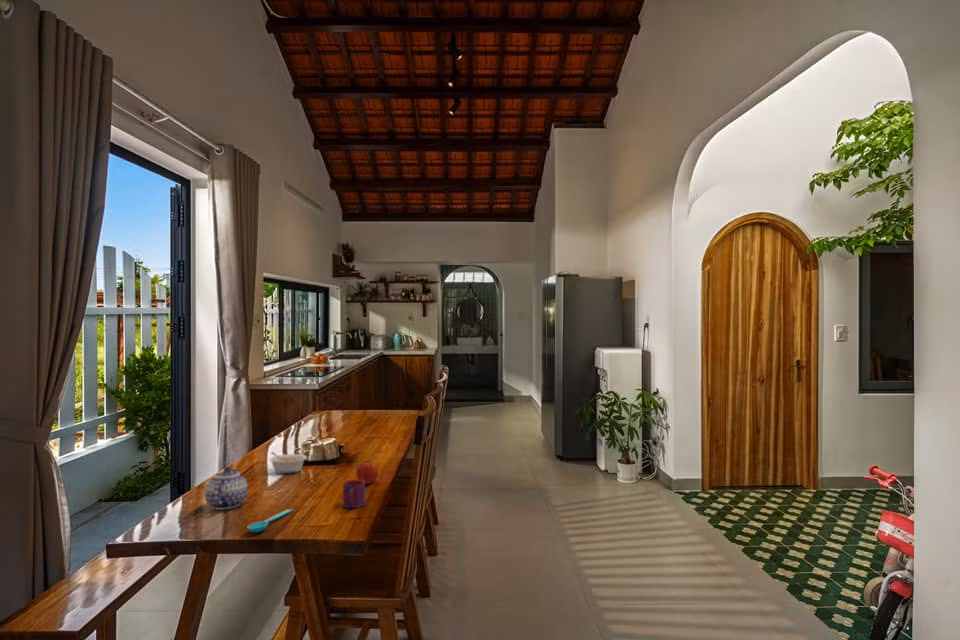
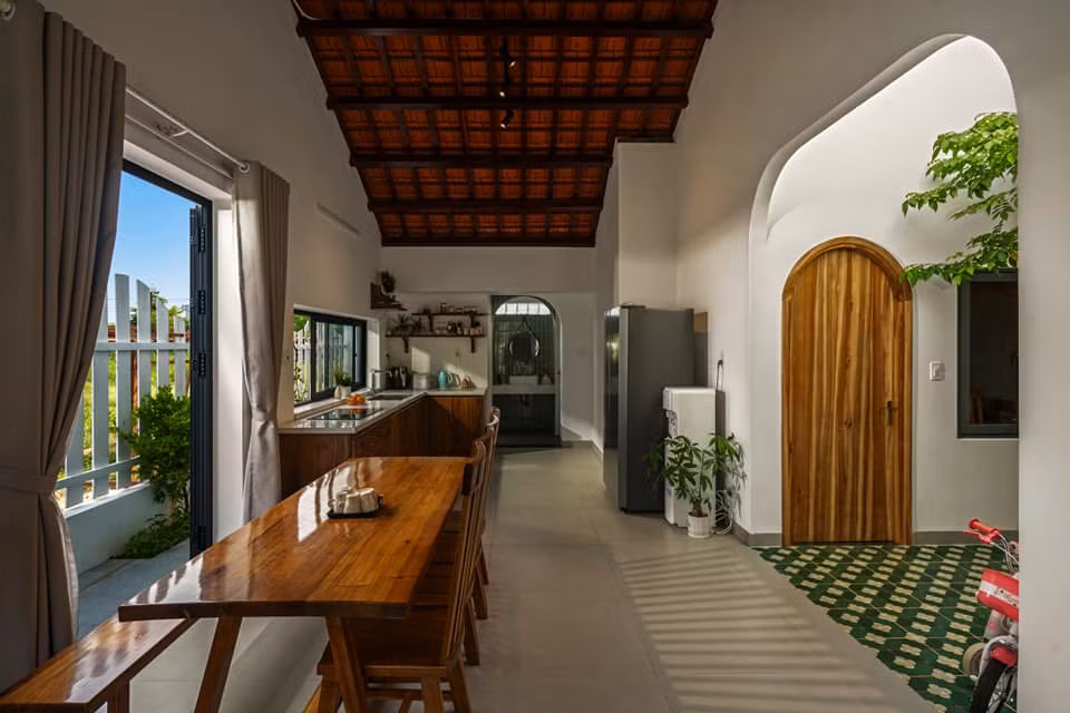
- teapot [204,466,248,511]
- fruit [355,459,380,485]
- legume [268,451,308,475]
- spoon [247,508,294,533]
- mug [342,479,366,509]
